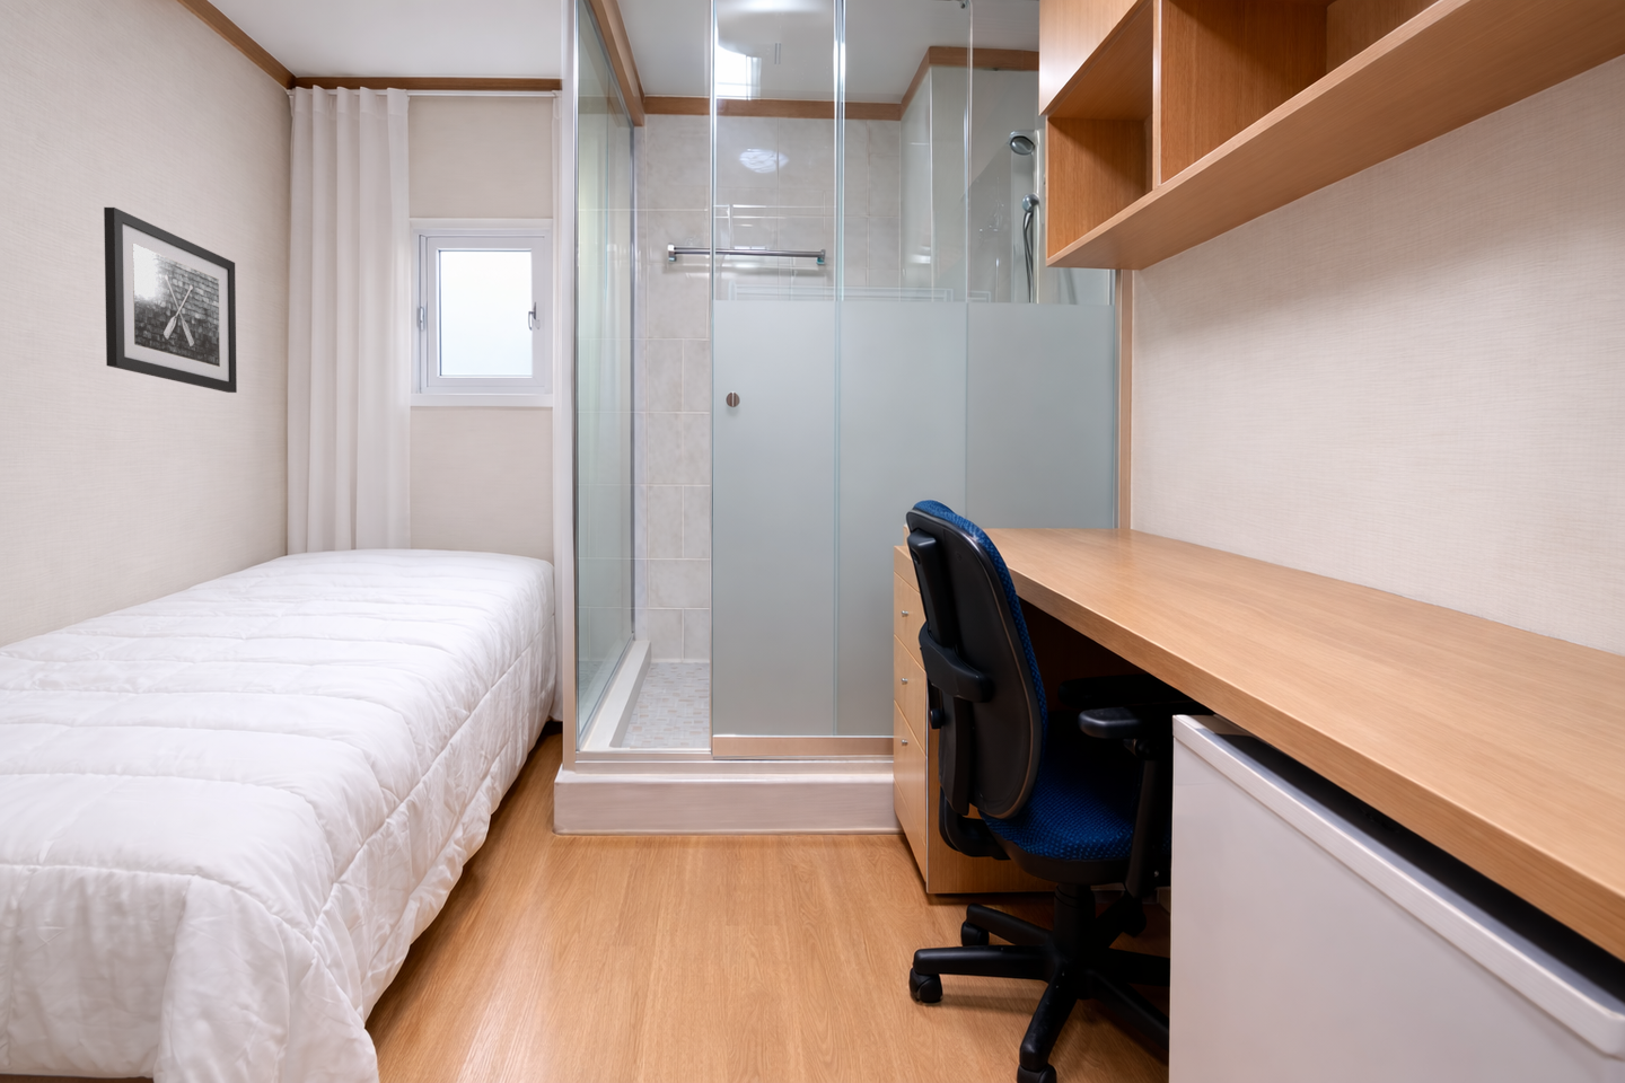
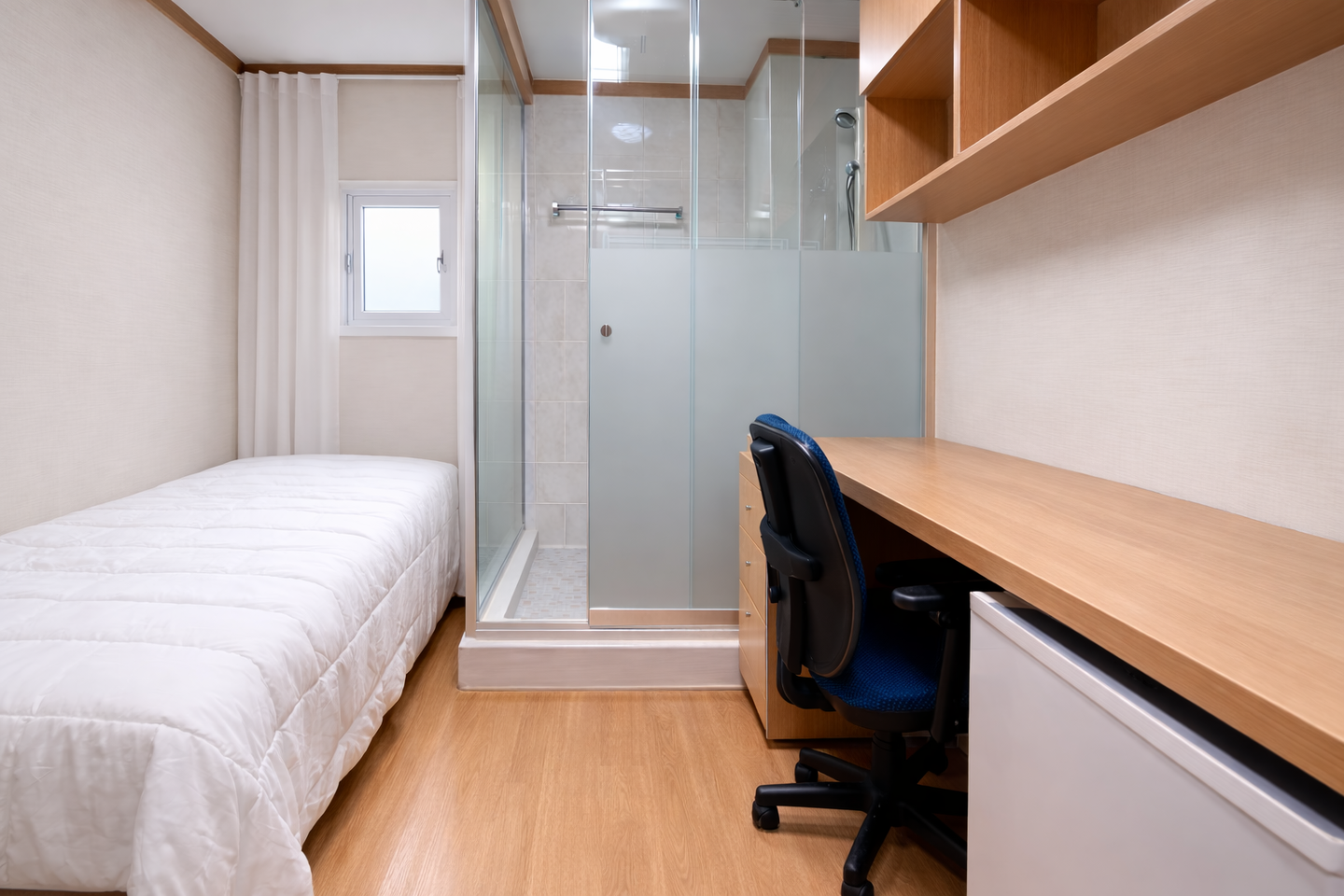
- wall art [103,207,238,394]
